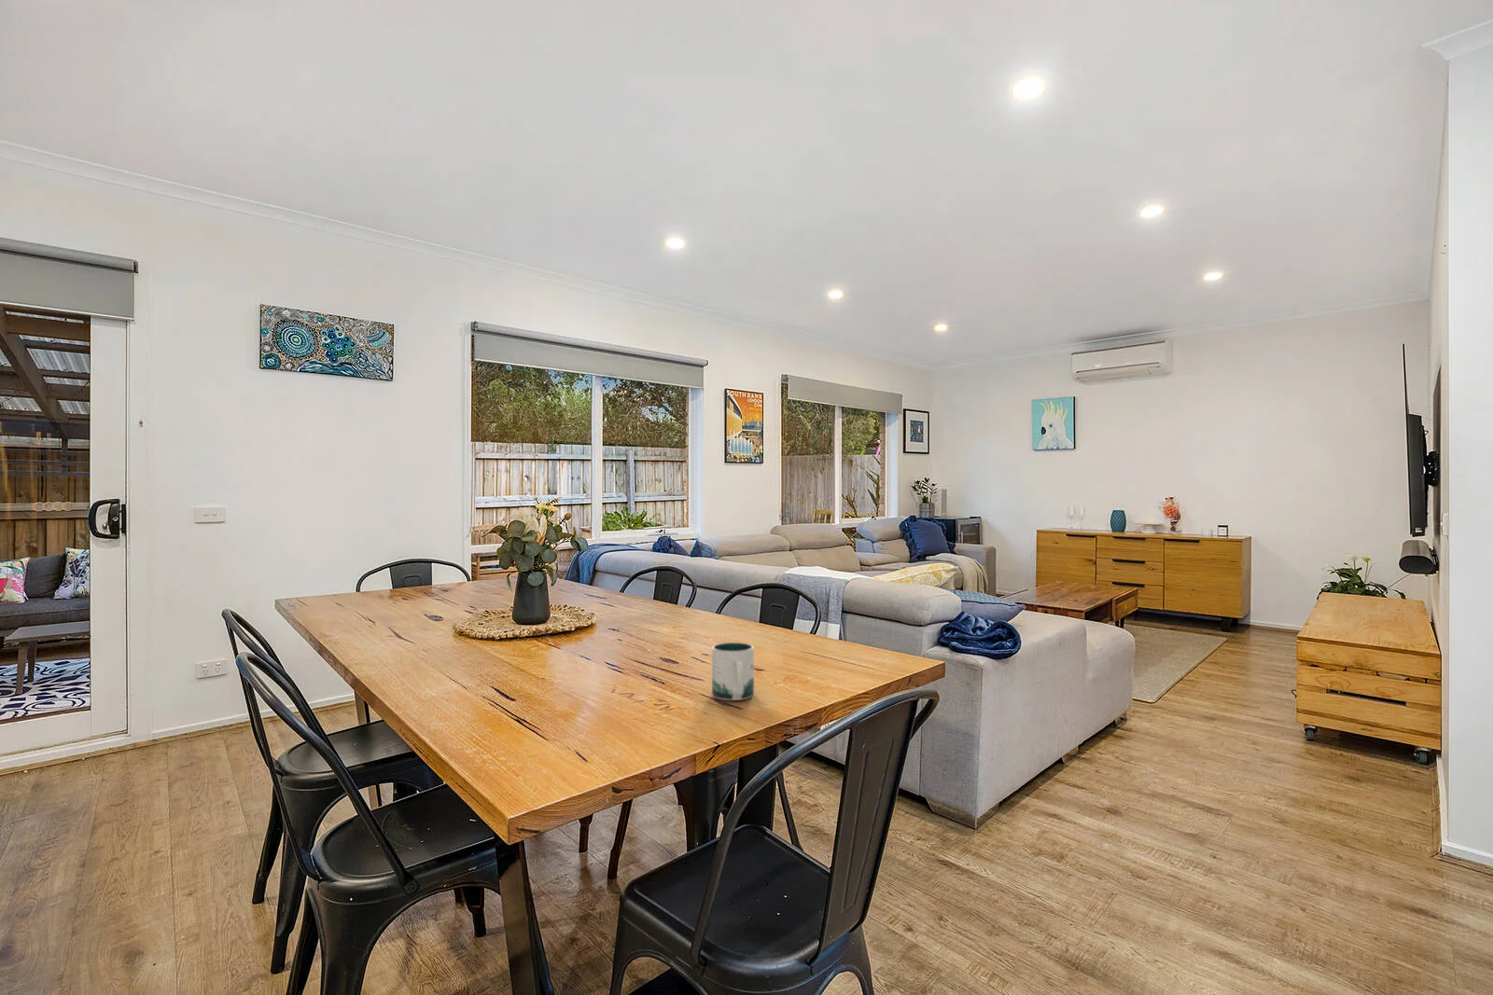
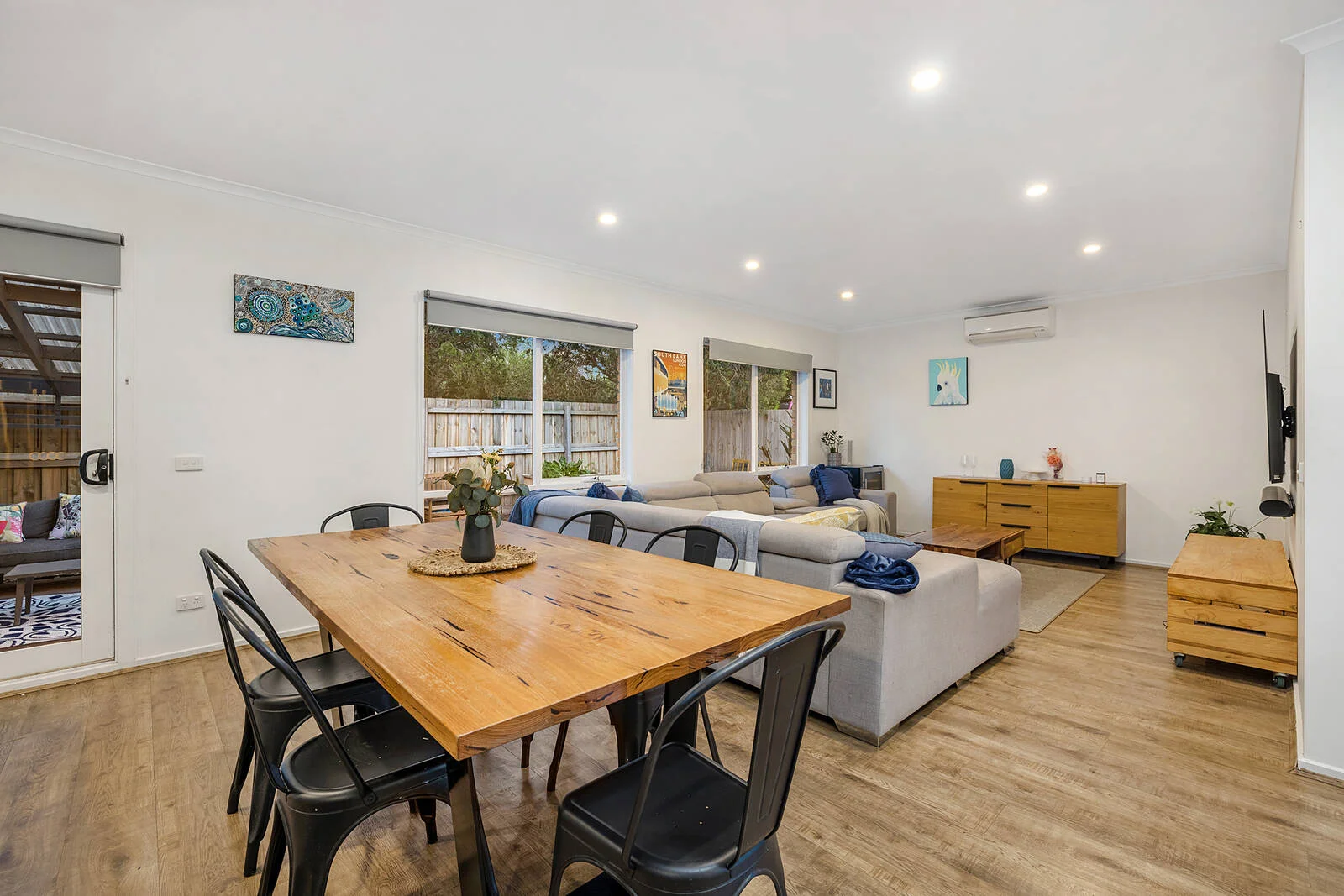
- mug [711,642,755,701]
